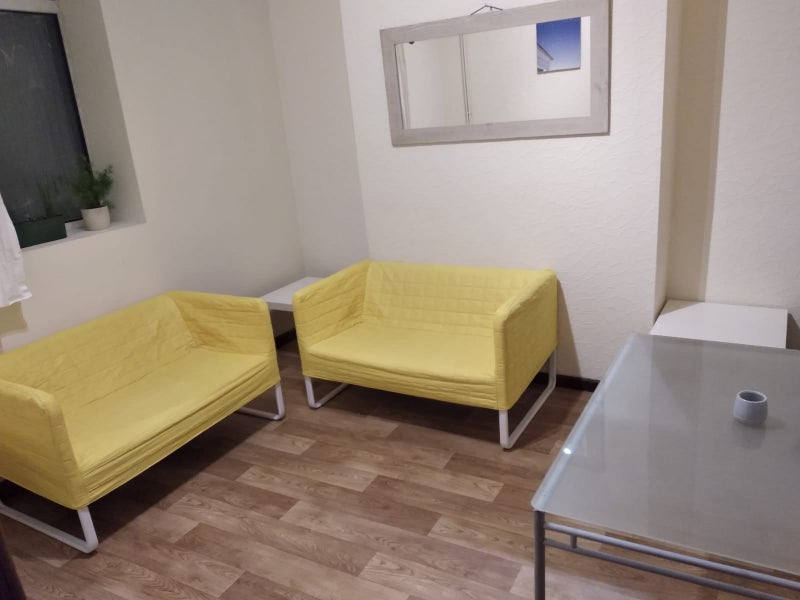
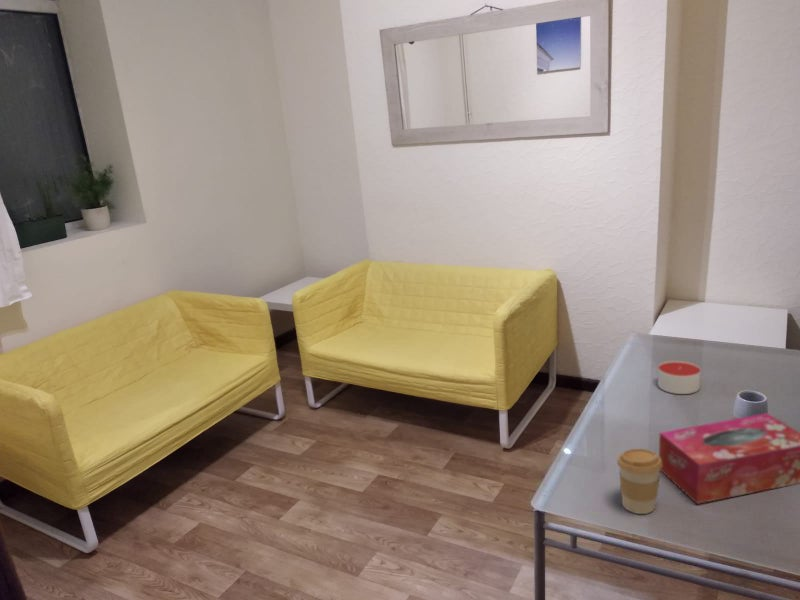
+ candle [657,360,702,395]
+ tissue box [658,412,800,505]
+ coffee cup [616,448,662,515]
